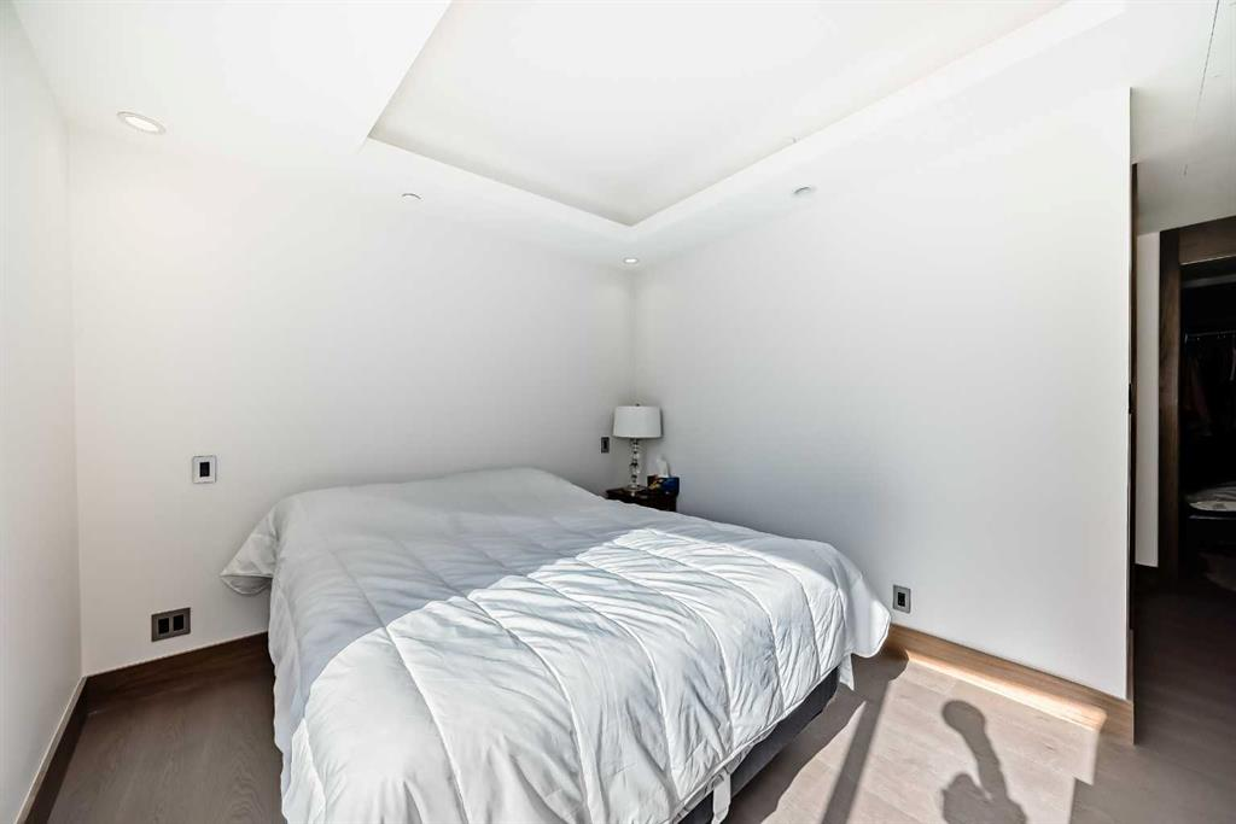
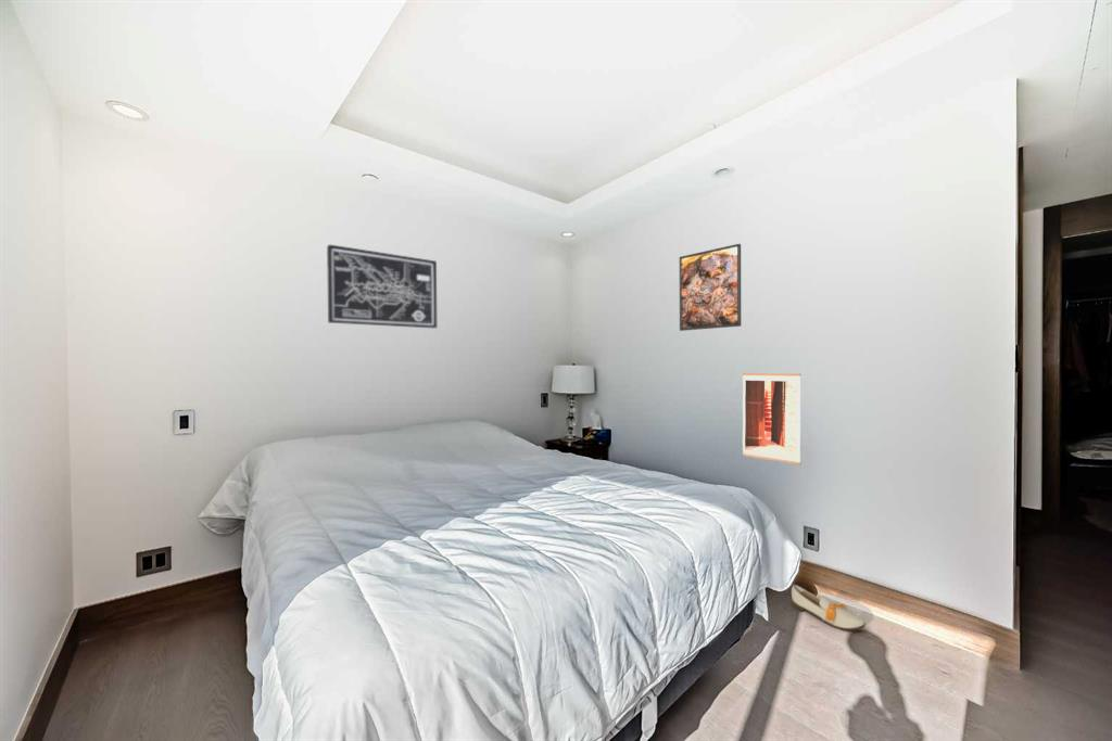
+ shoe [791,584,867,631]
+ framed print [679,243,742,332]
+ wall art [742,372,801,465]
+ wall art [326,243,438,329]
